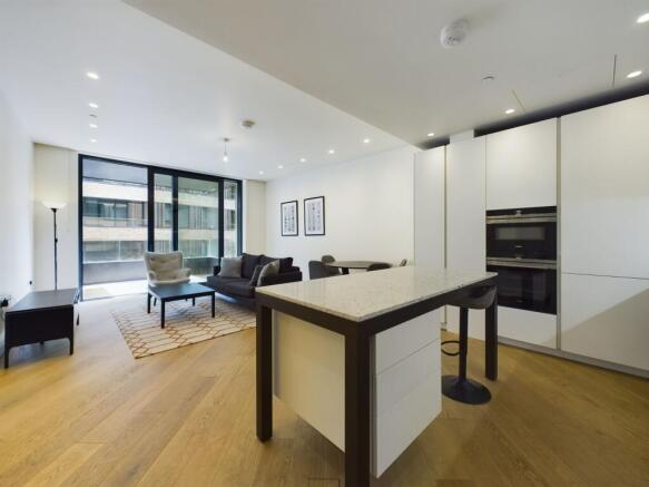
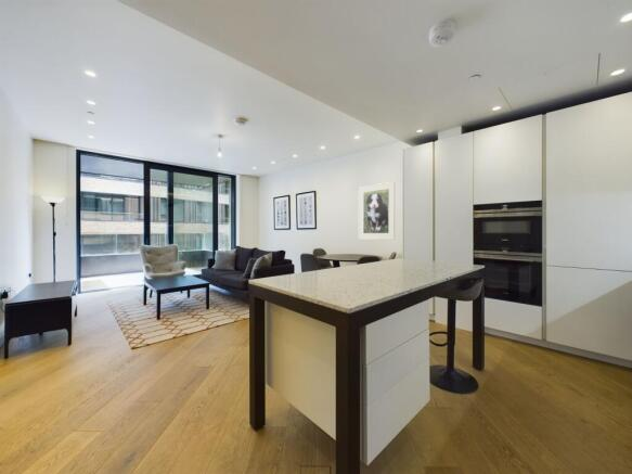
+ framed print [358,181,396,241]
